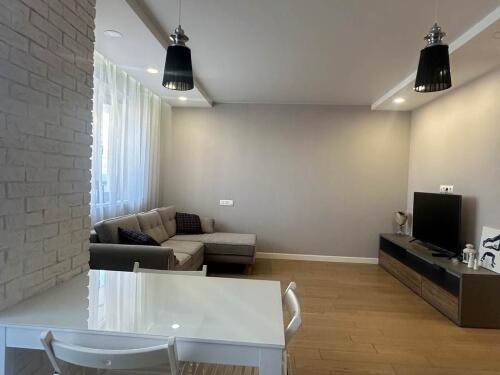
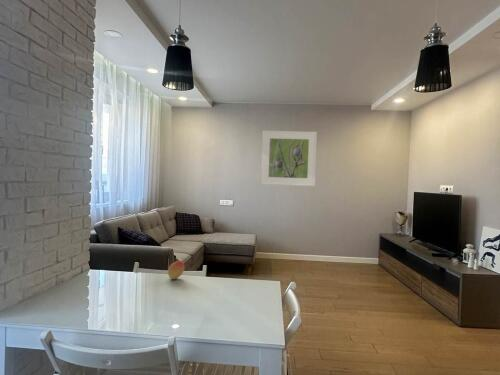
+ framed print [260,130,318,187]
+ fruit [167,260,185,280]
